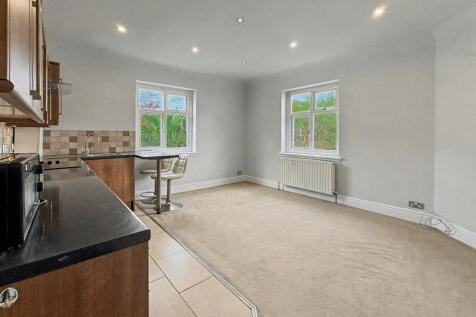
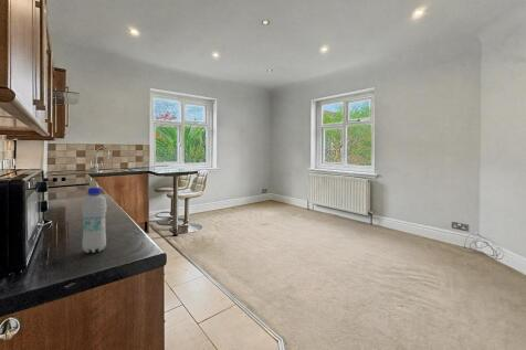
+ bottle [81,187,108,254]
